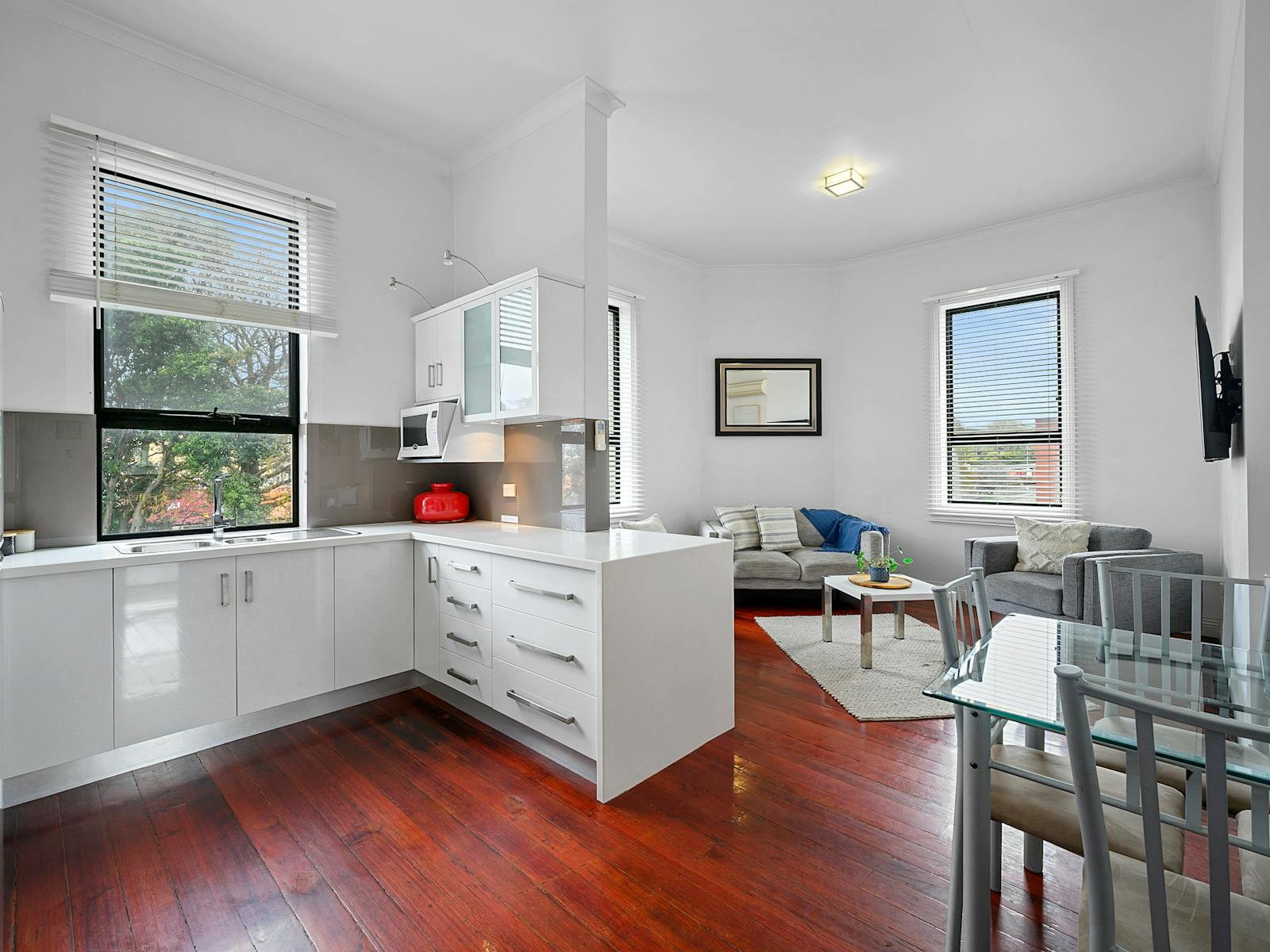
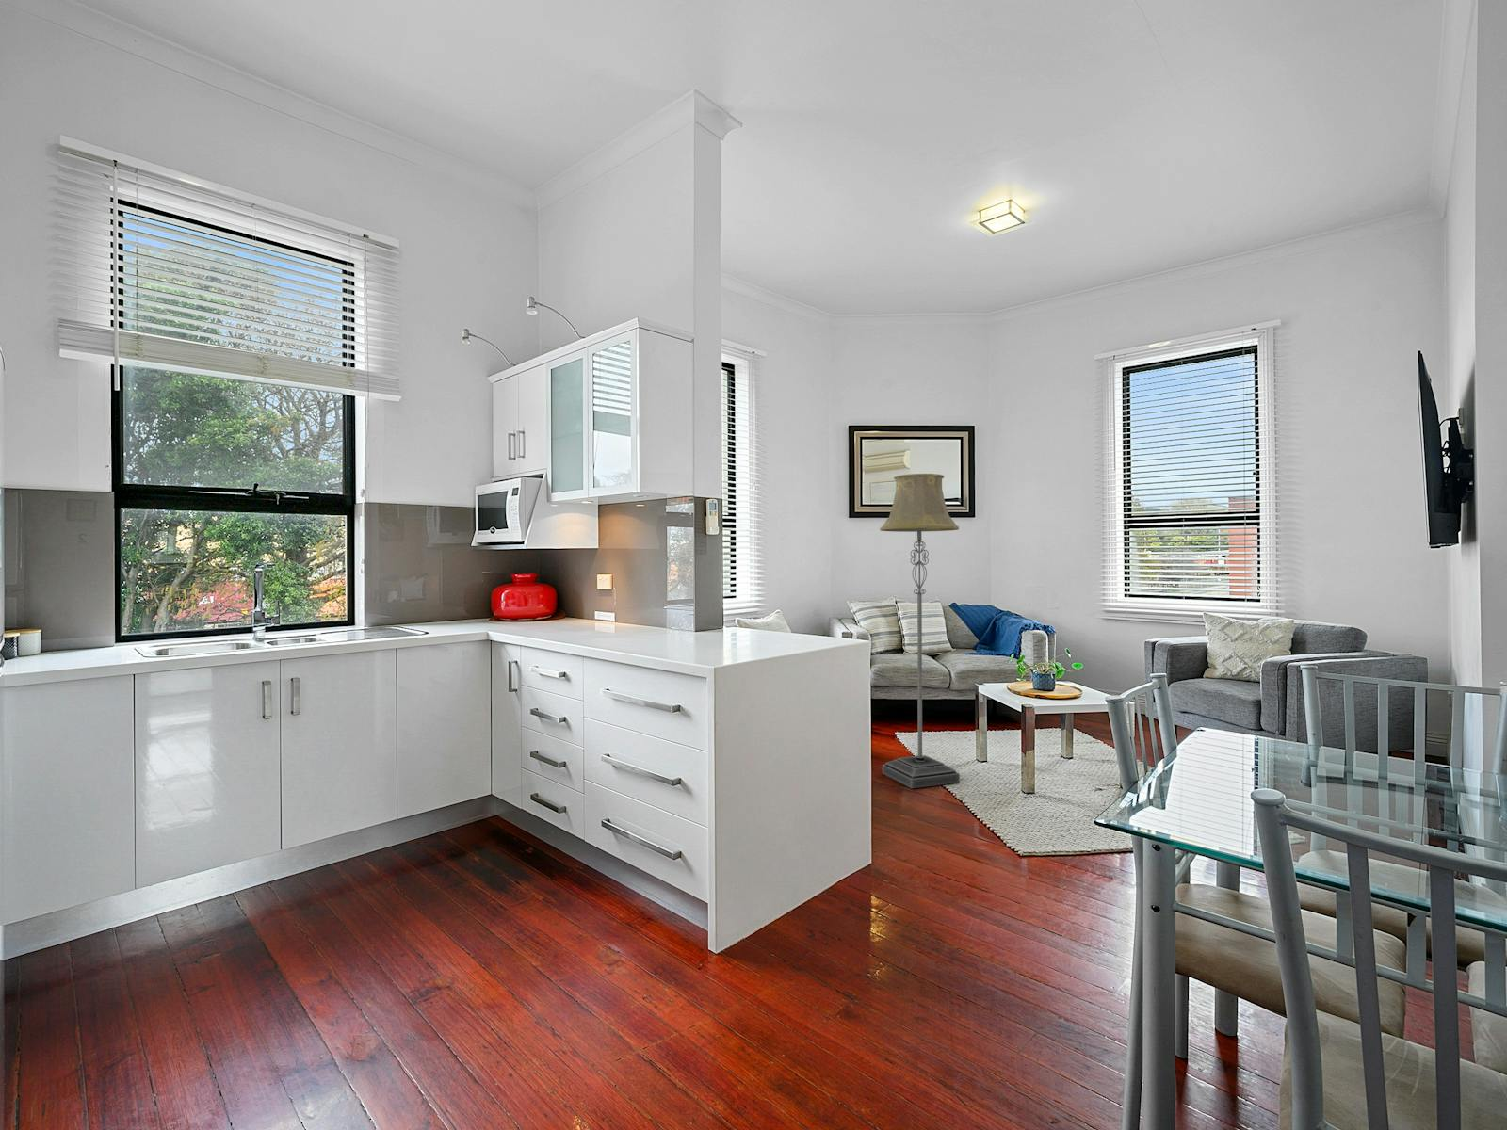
+ floor lamp [879,472,961,789]
